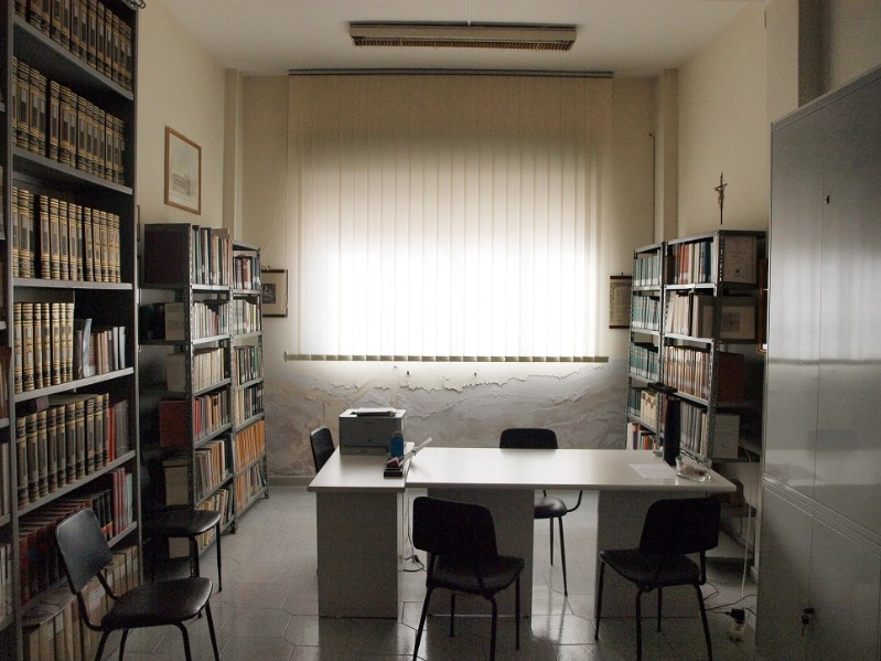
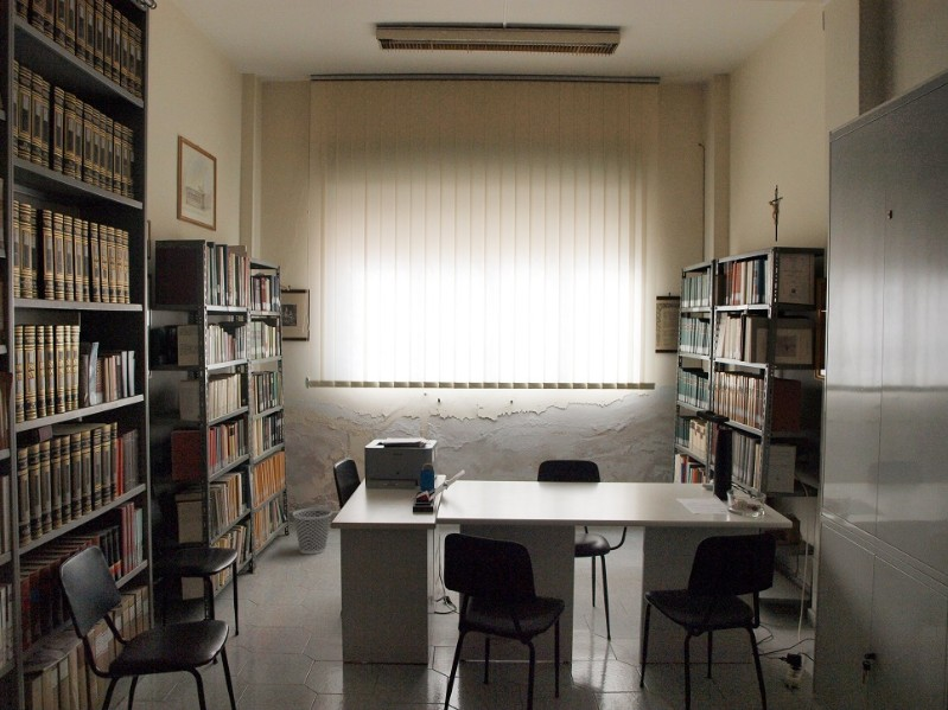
+ wastebasket [292,507,333,555]
